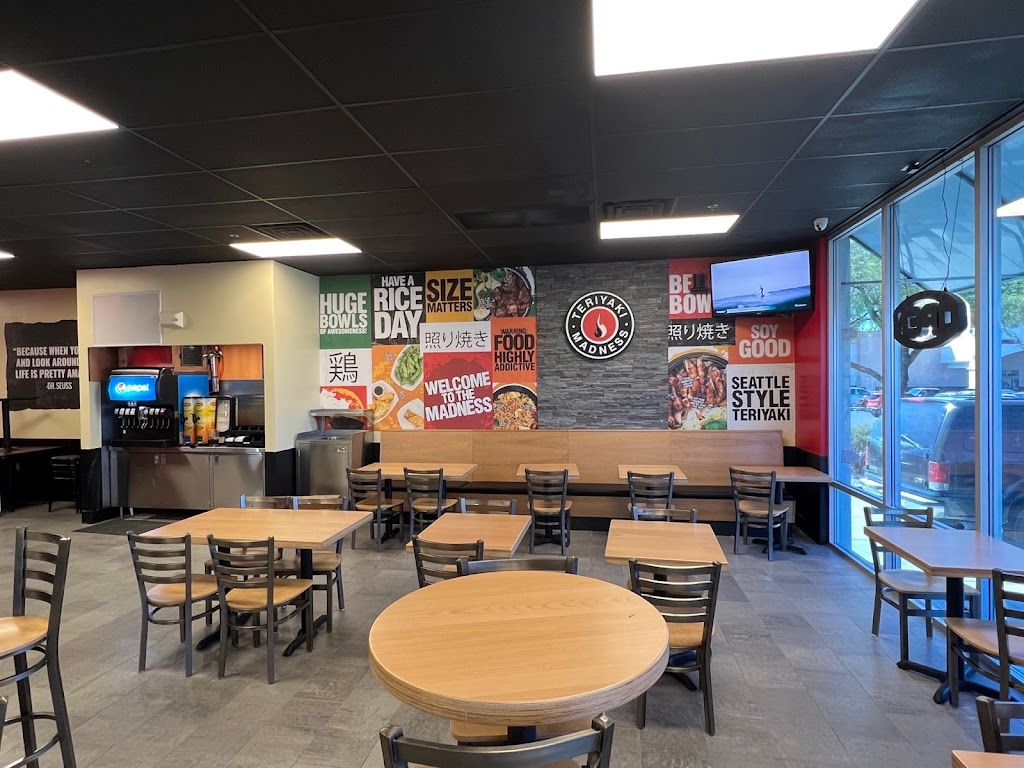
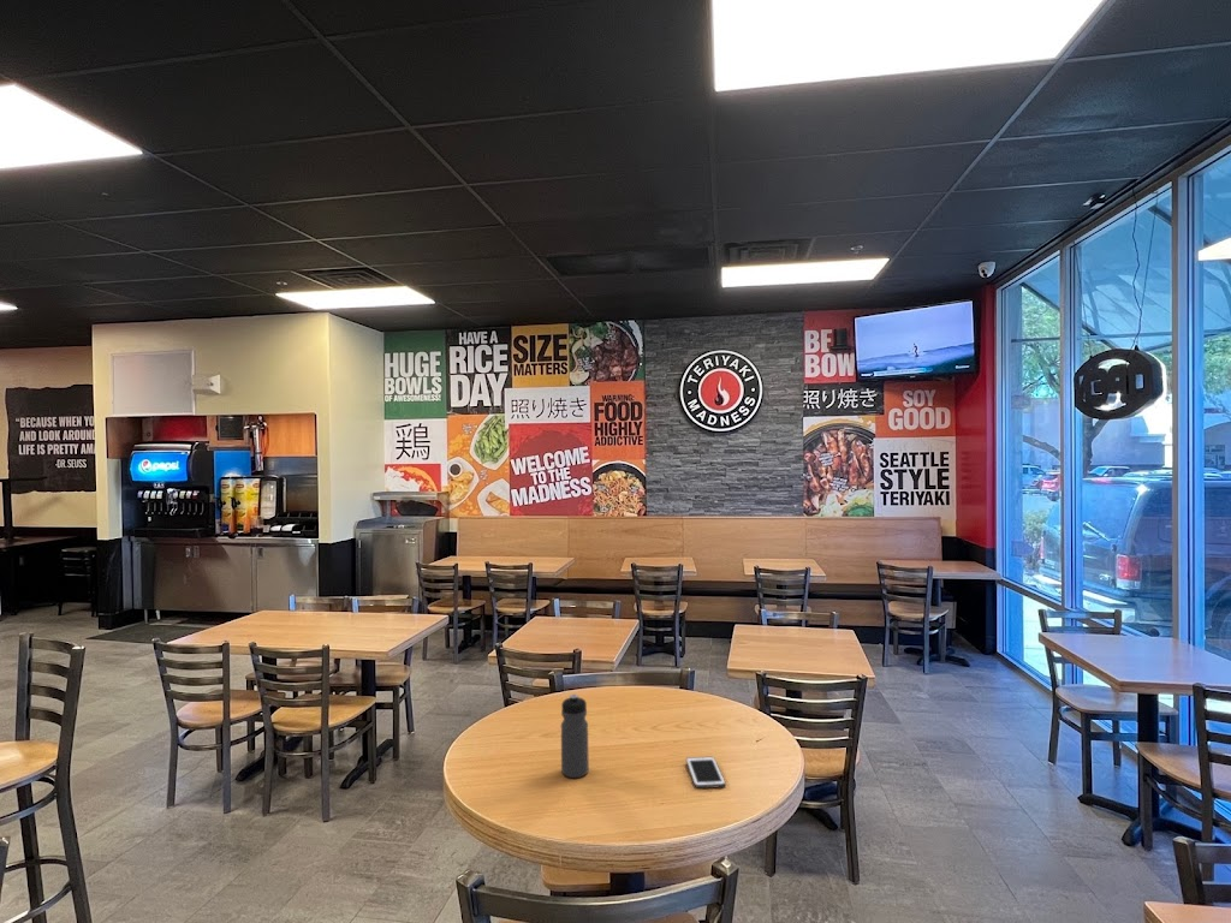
+ water bottle [560,693,590,779]
+ cell phone [685,756,726,790]
